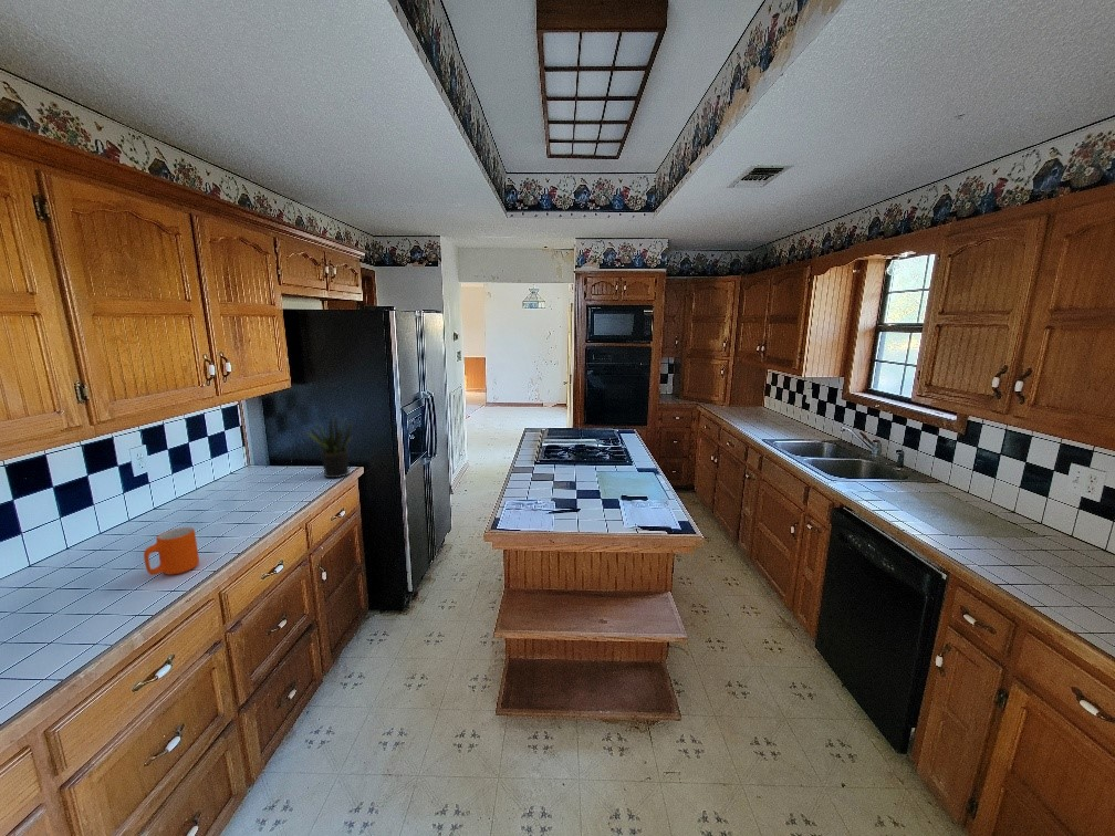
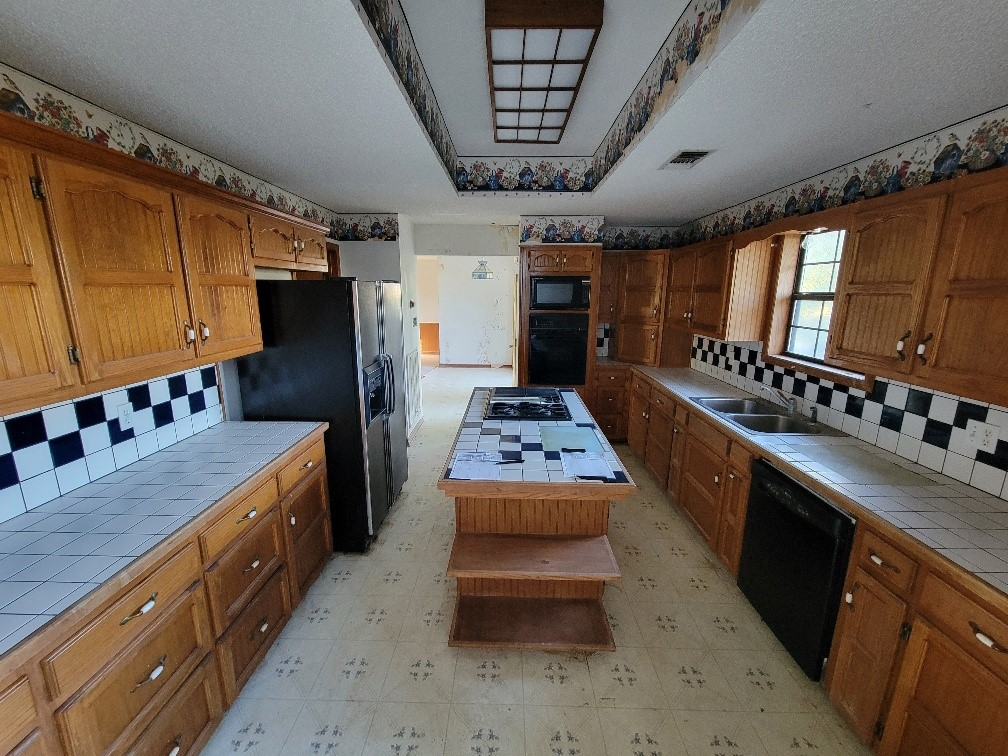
- potted plant [303,414,353,479]
- mug [143,526,200,576]
